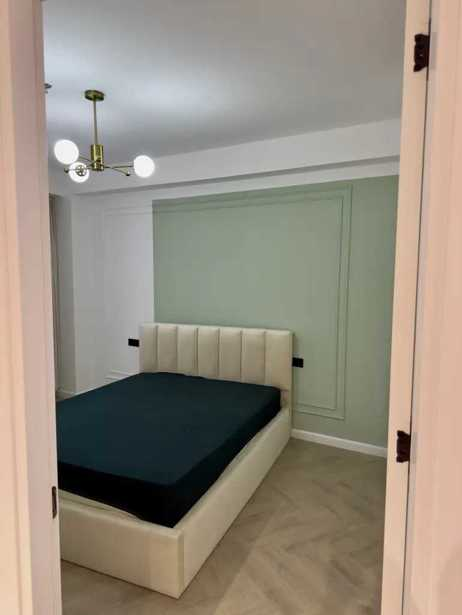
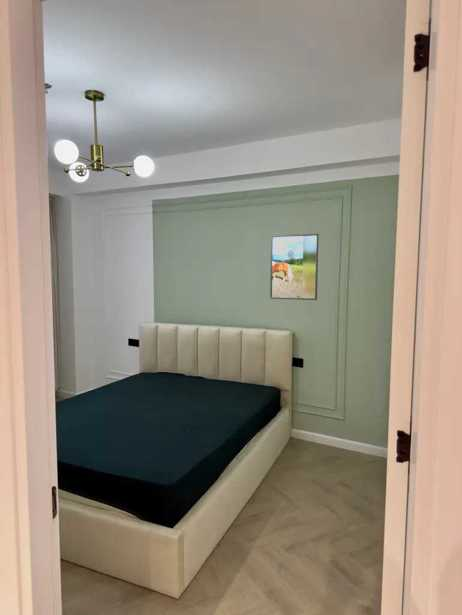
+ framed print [269,233,320,301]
